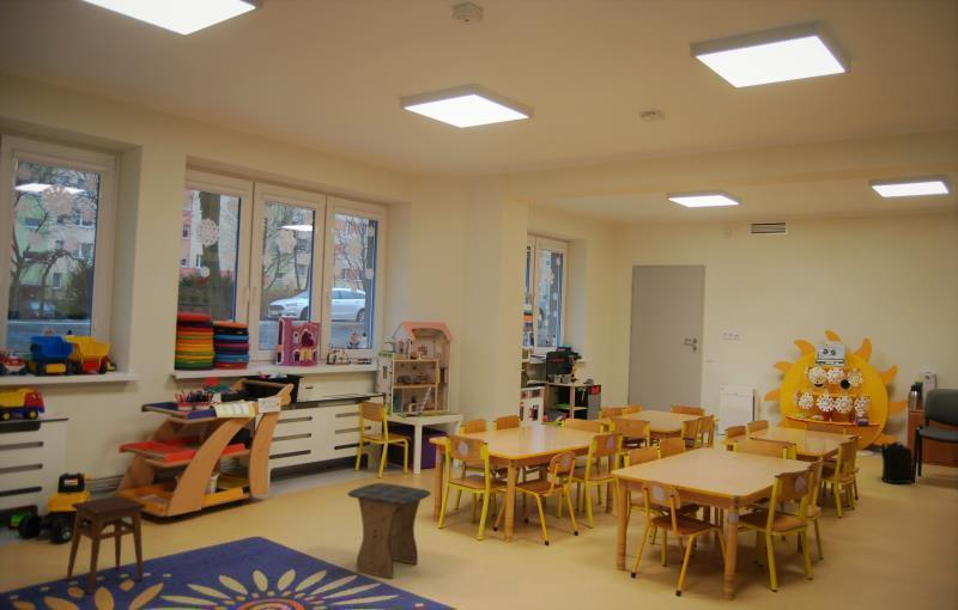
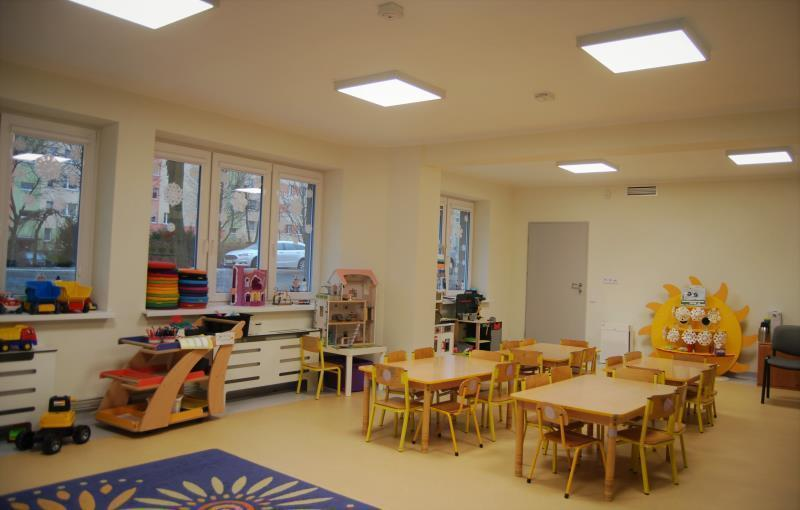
- stool [65,494,147,594]
- stool [346,482,432,580]
- backpack [877,440,915,484]
